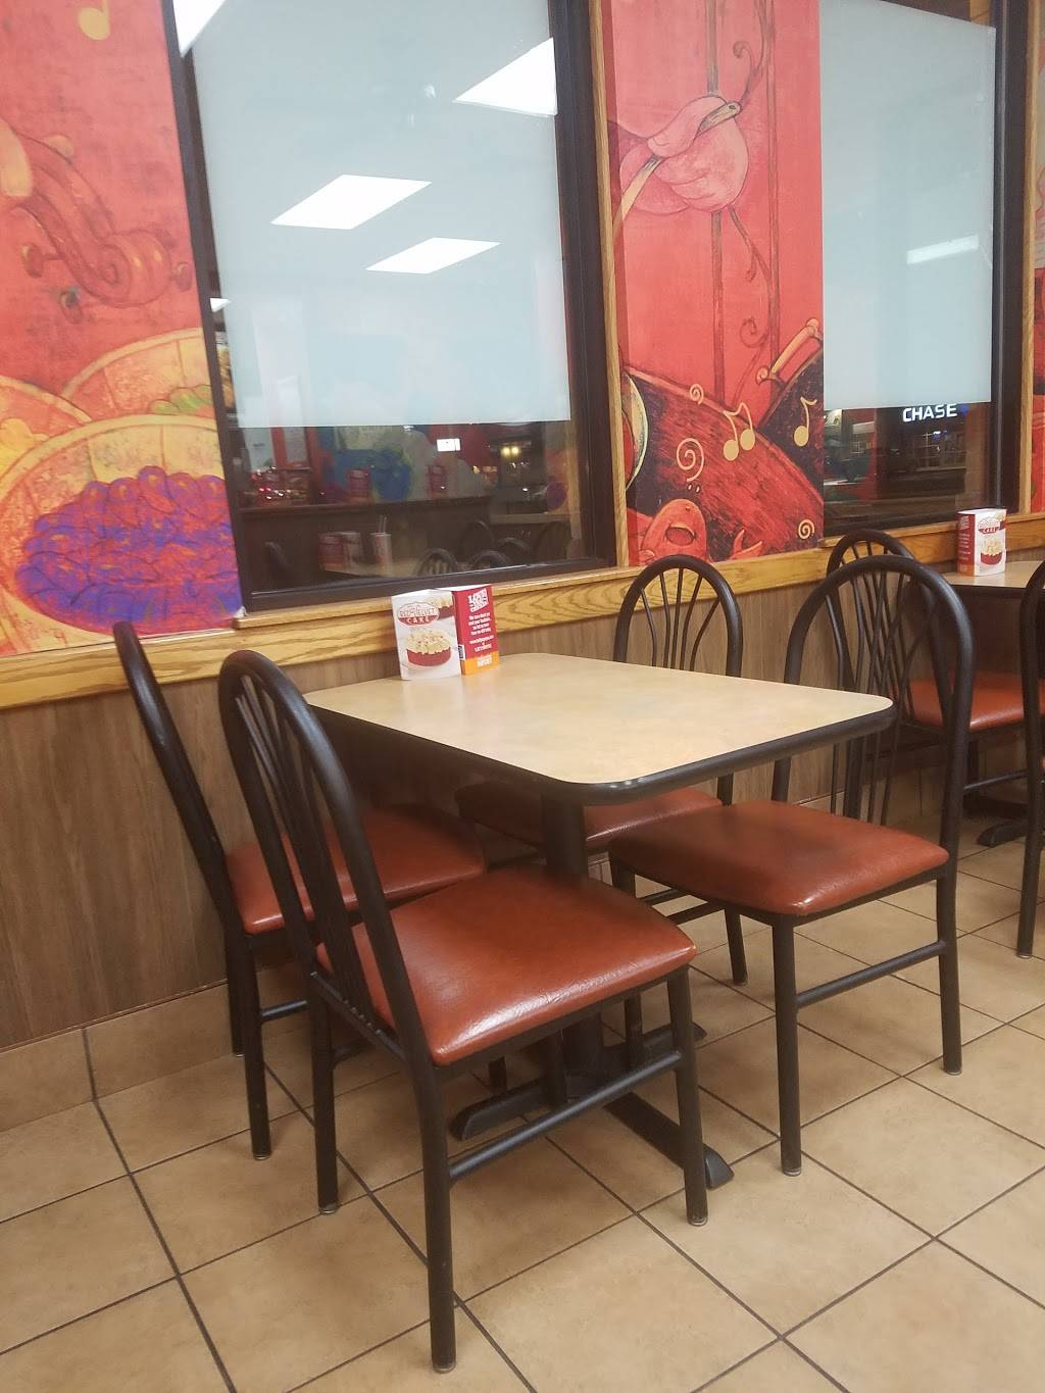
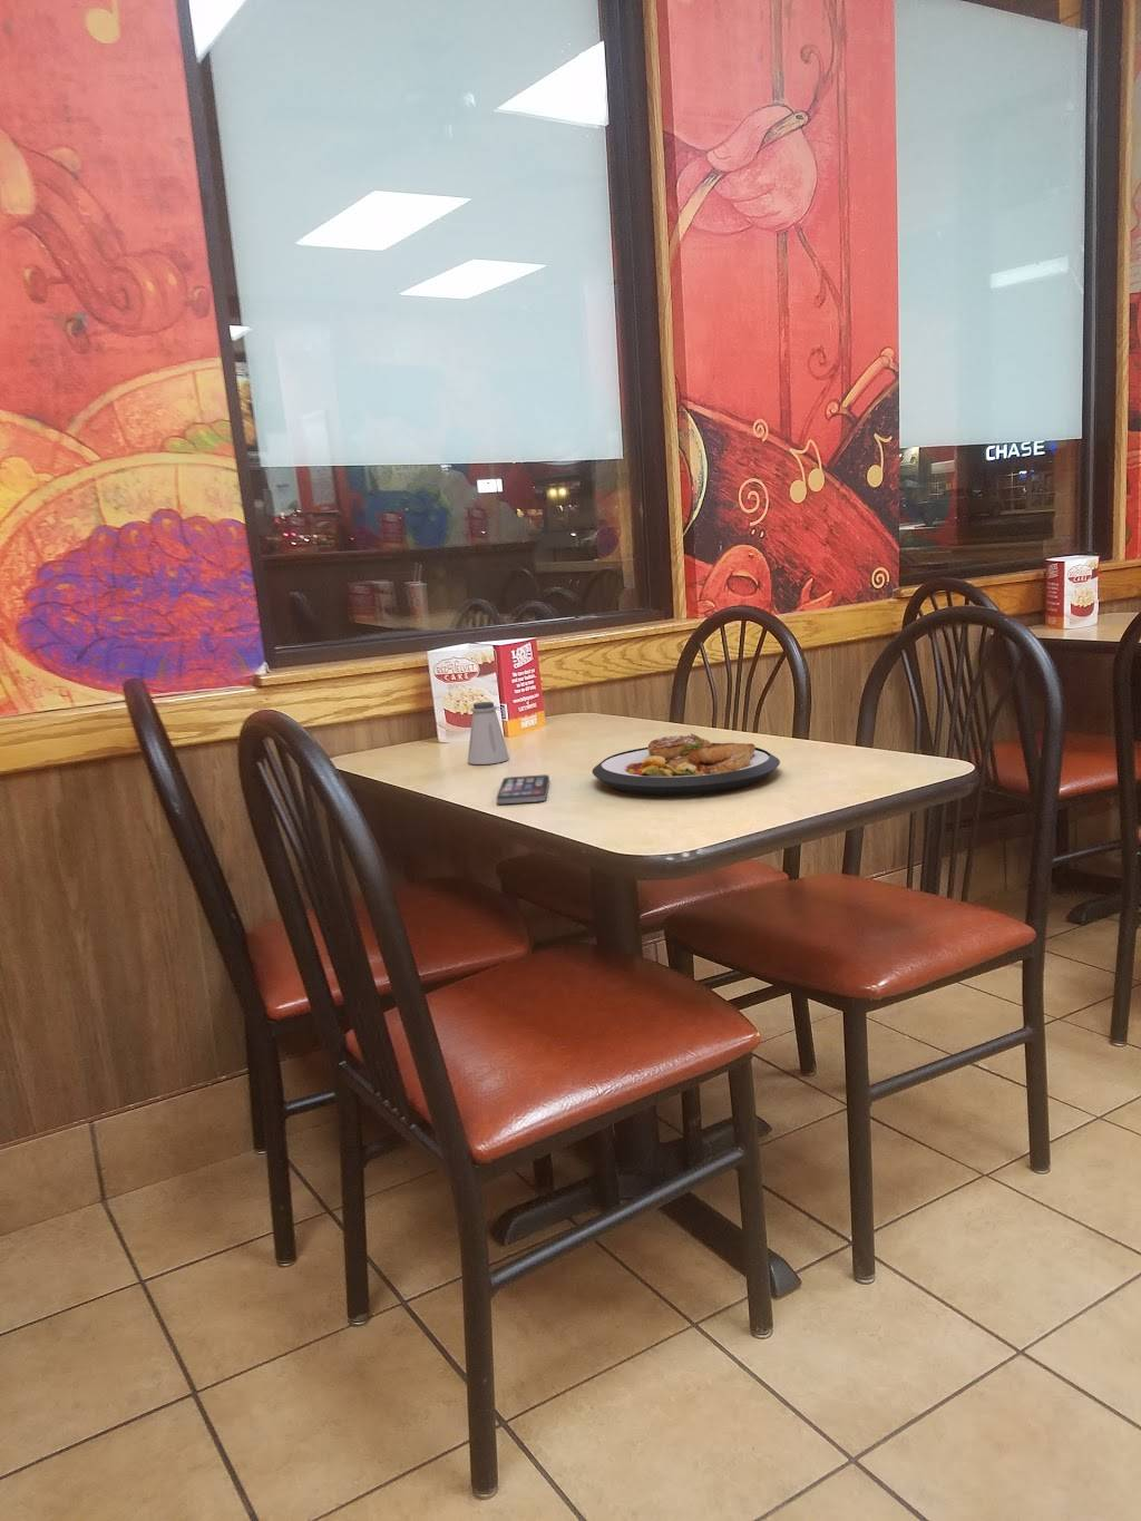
+ smartphone [495,773,550,804]
+ saltshaker [467,701,511,766]
+ plate [592,732,781,797]
